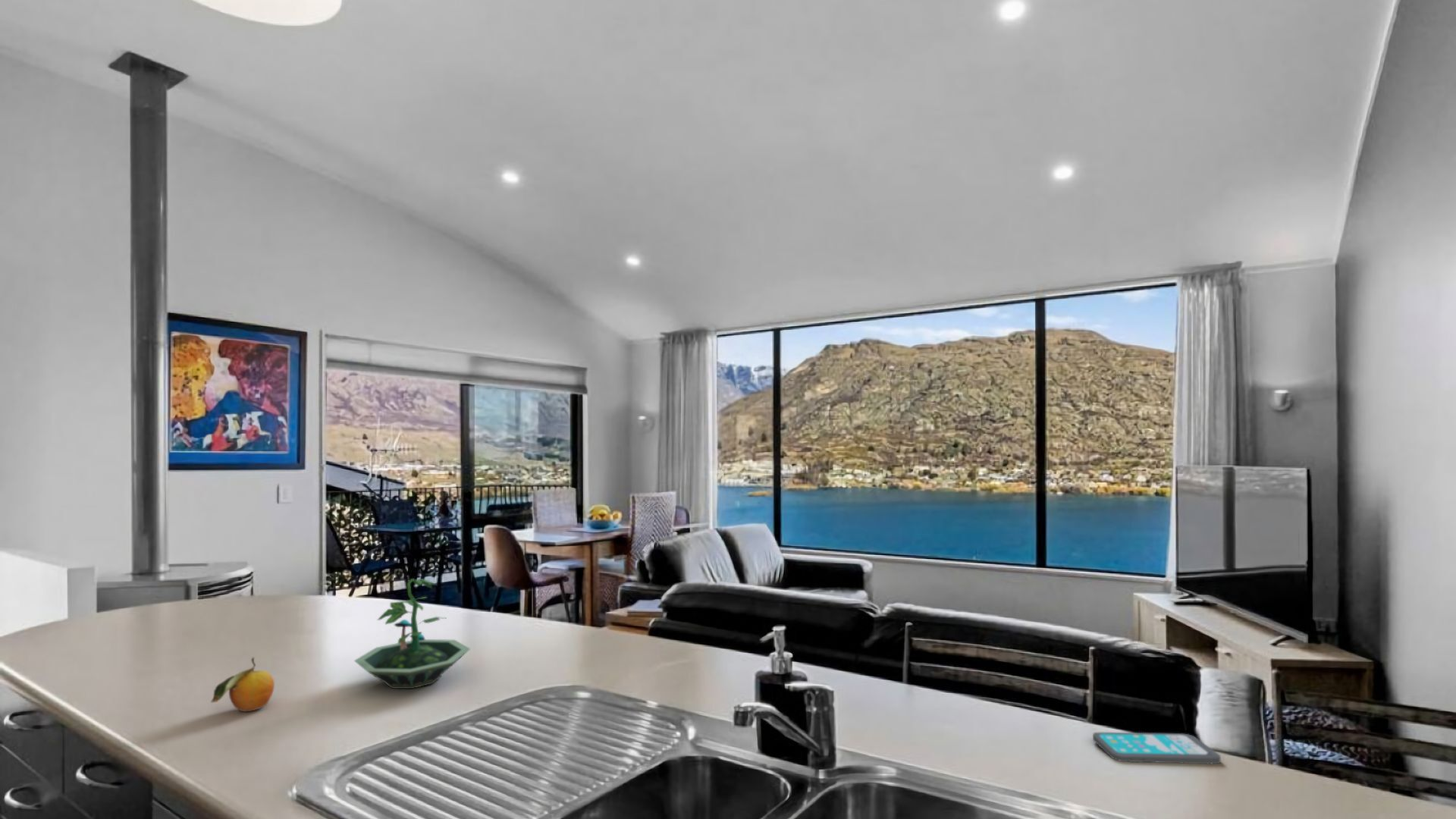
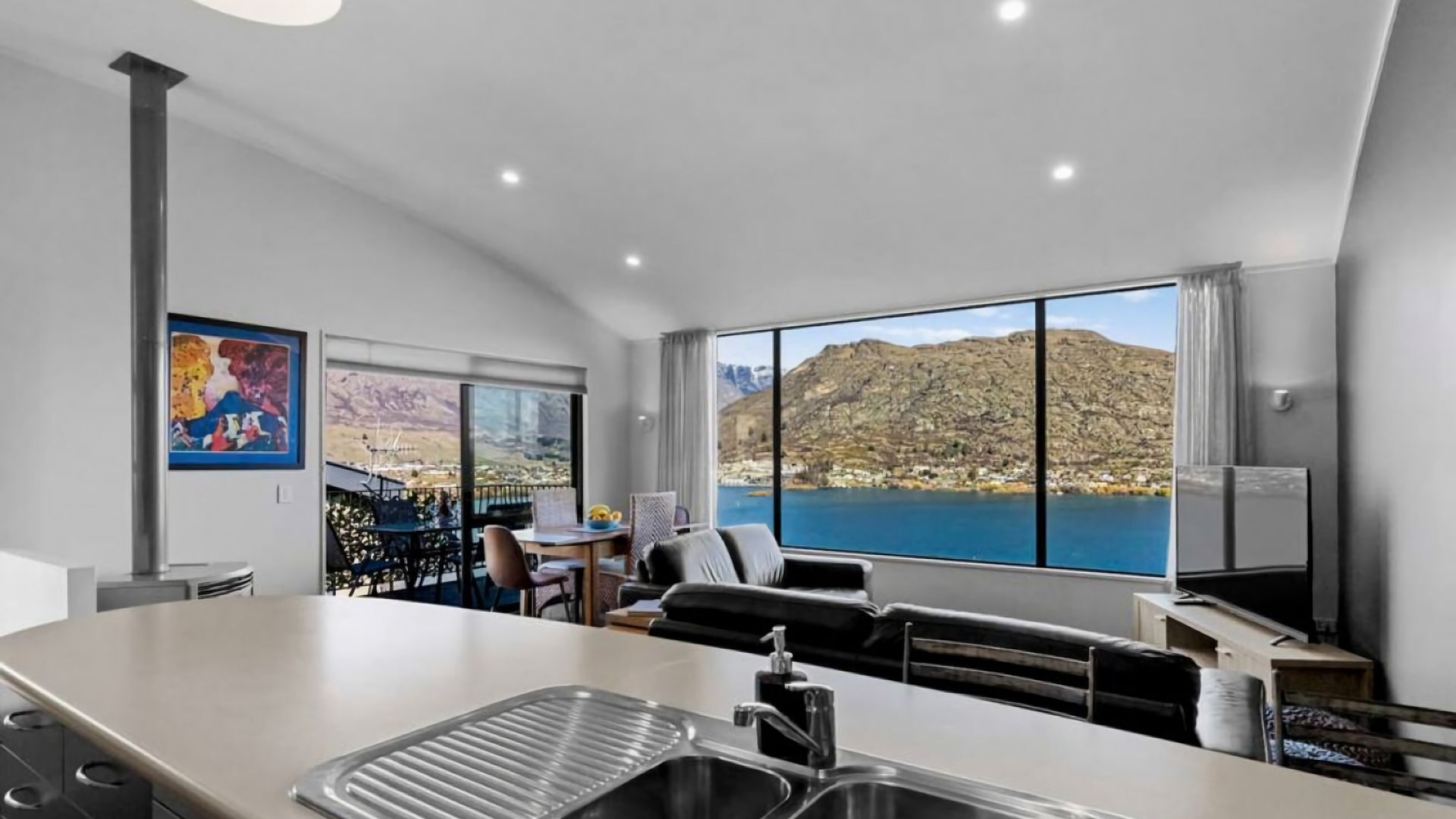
- terrarium [353,578,471,689]
- smartphone [1092,732,1222,764]
- fruit [210,657,275,712]
